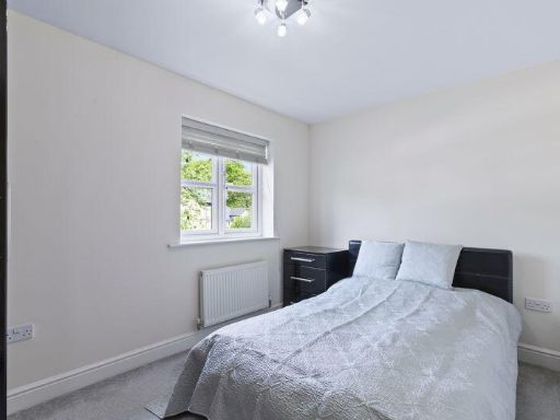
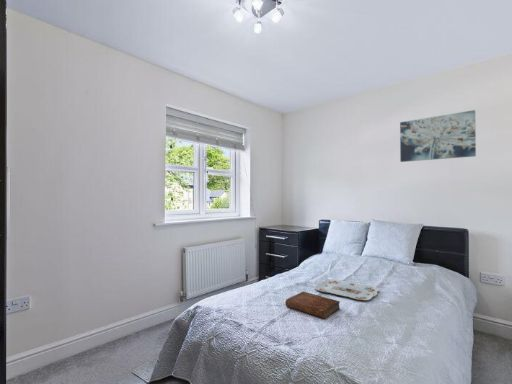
+ bible [285,291,341,320]
+ serving tray [314,278,380,301]
+ wall art [399,109,477,163]
